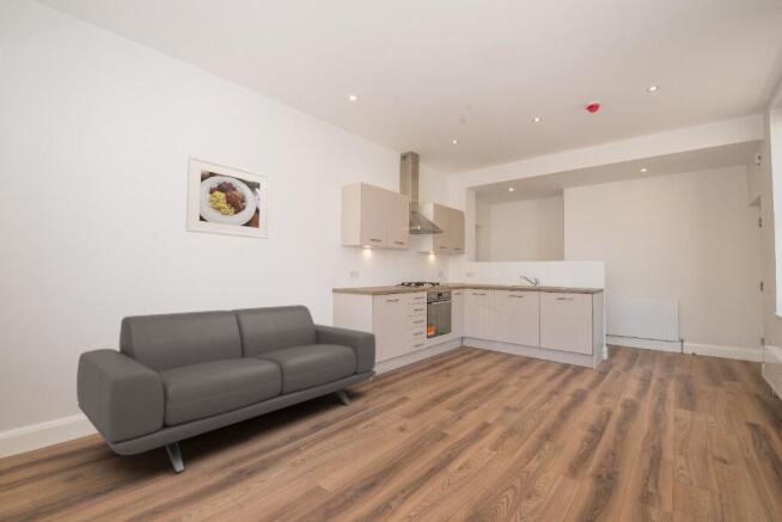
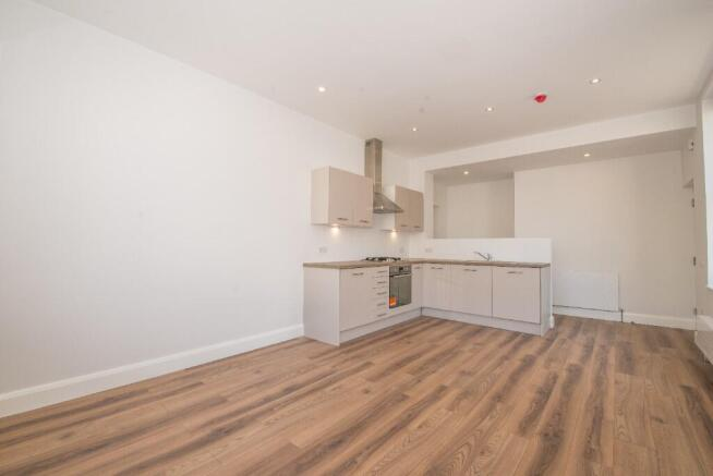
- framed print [184,154,271,240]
- sofa [75,303,377,473]
